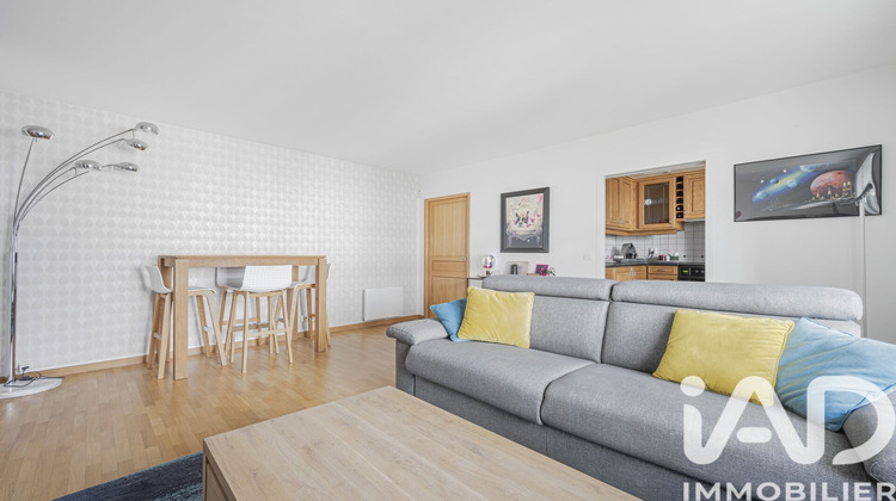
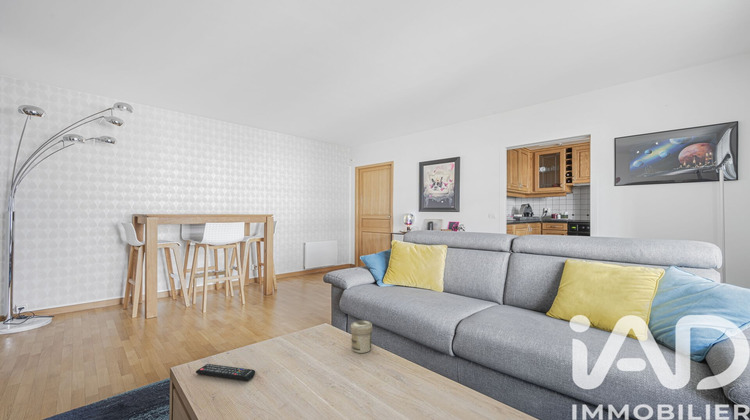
+ jar [350,319,373,354]
+ remote control [195,363,256,381]
